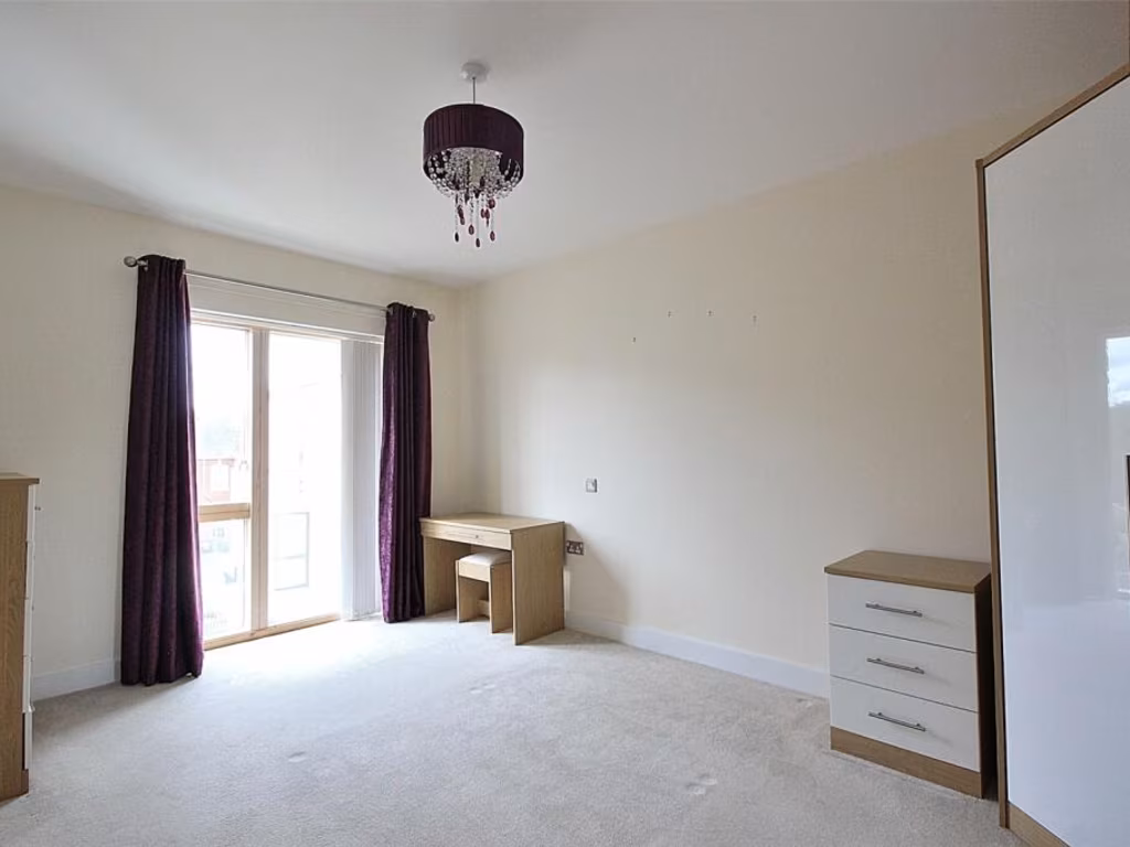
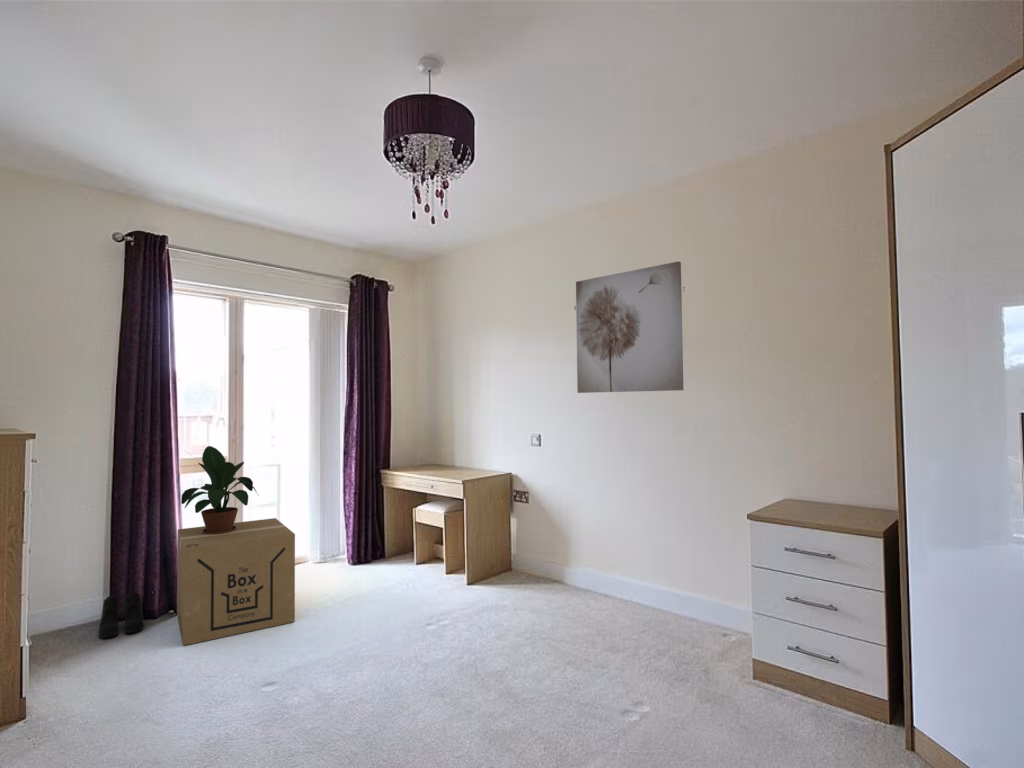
+ wall art [575,261,685,394]
+ potted plant [180,445,260,534]
+ cardboard box [176,517,296,647]
+ boots [98,591,144,639]
